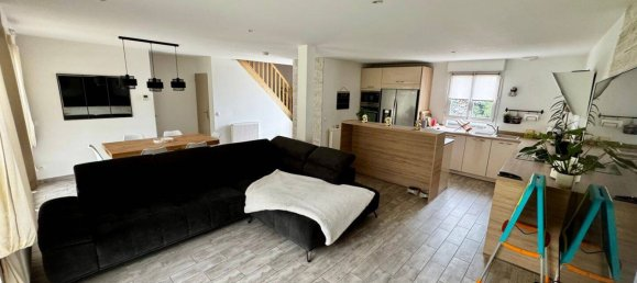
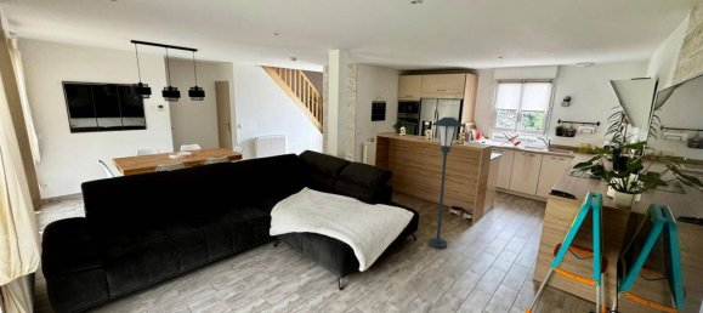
+ floor lamp [427,116,466,250]
